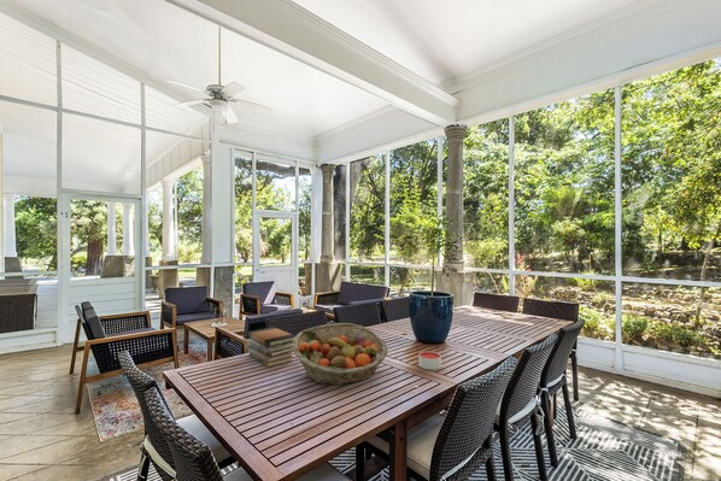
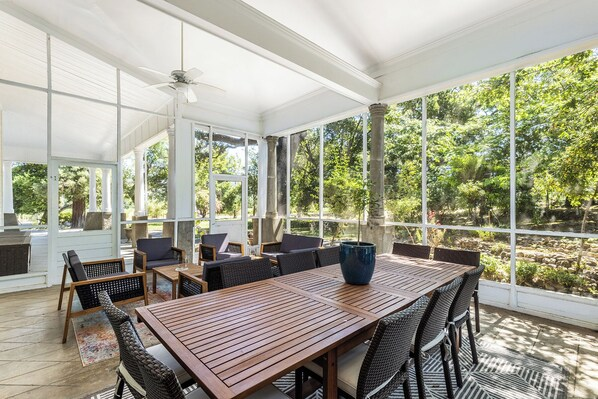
- book stack [246,325,297,369]
- fruit basket [292,322,389,387]
- candle [417,350,442,371]
